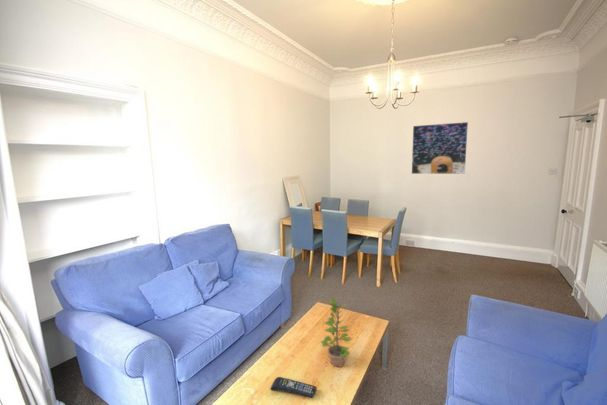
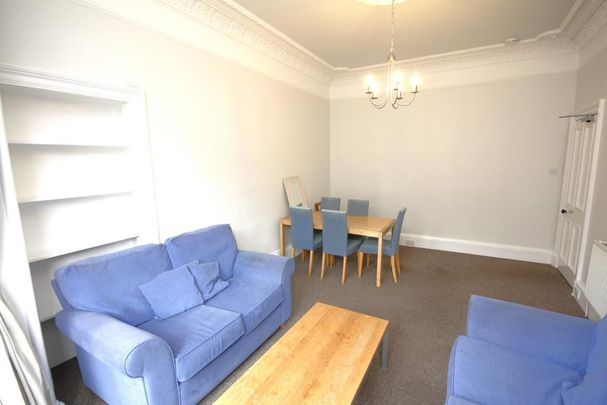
- remote control [269,376,318,399]
- plant [320,297,353,368]
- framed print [411,121,469,175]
